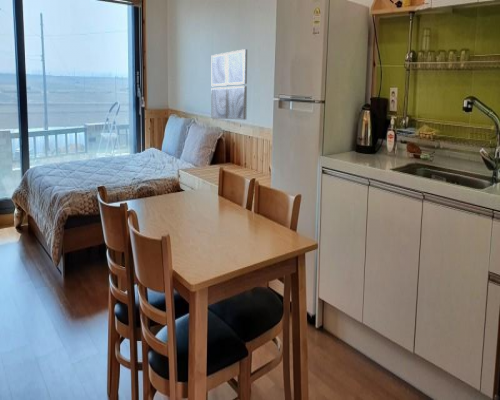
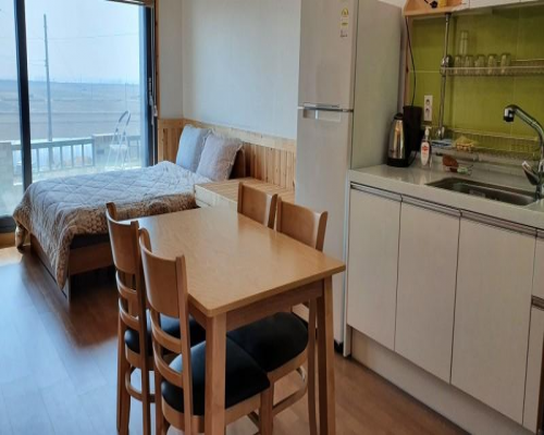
- wall art [211,48,248,121]
